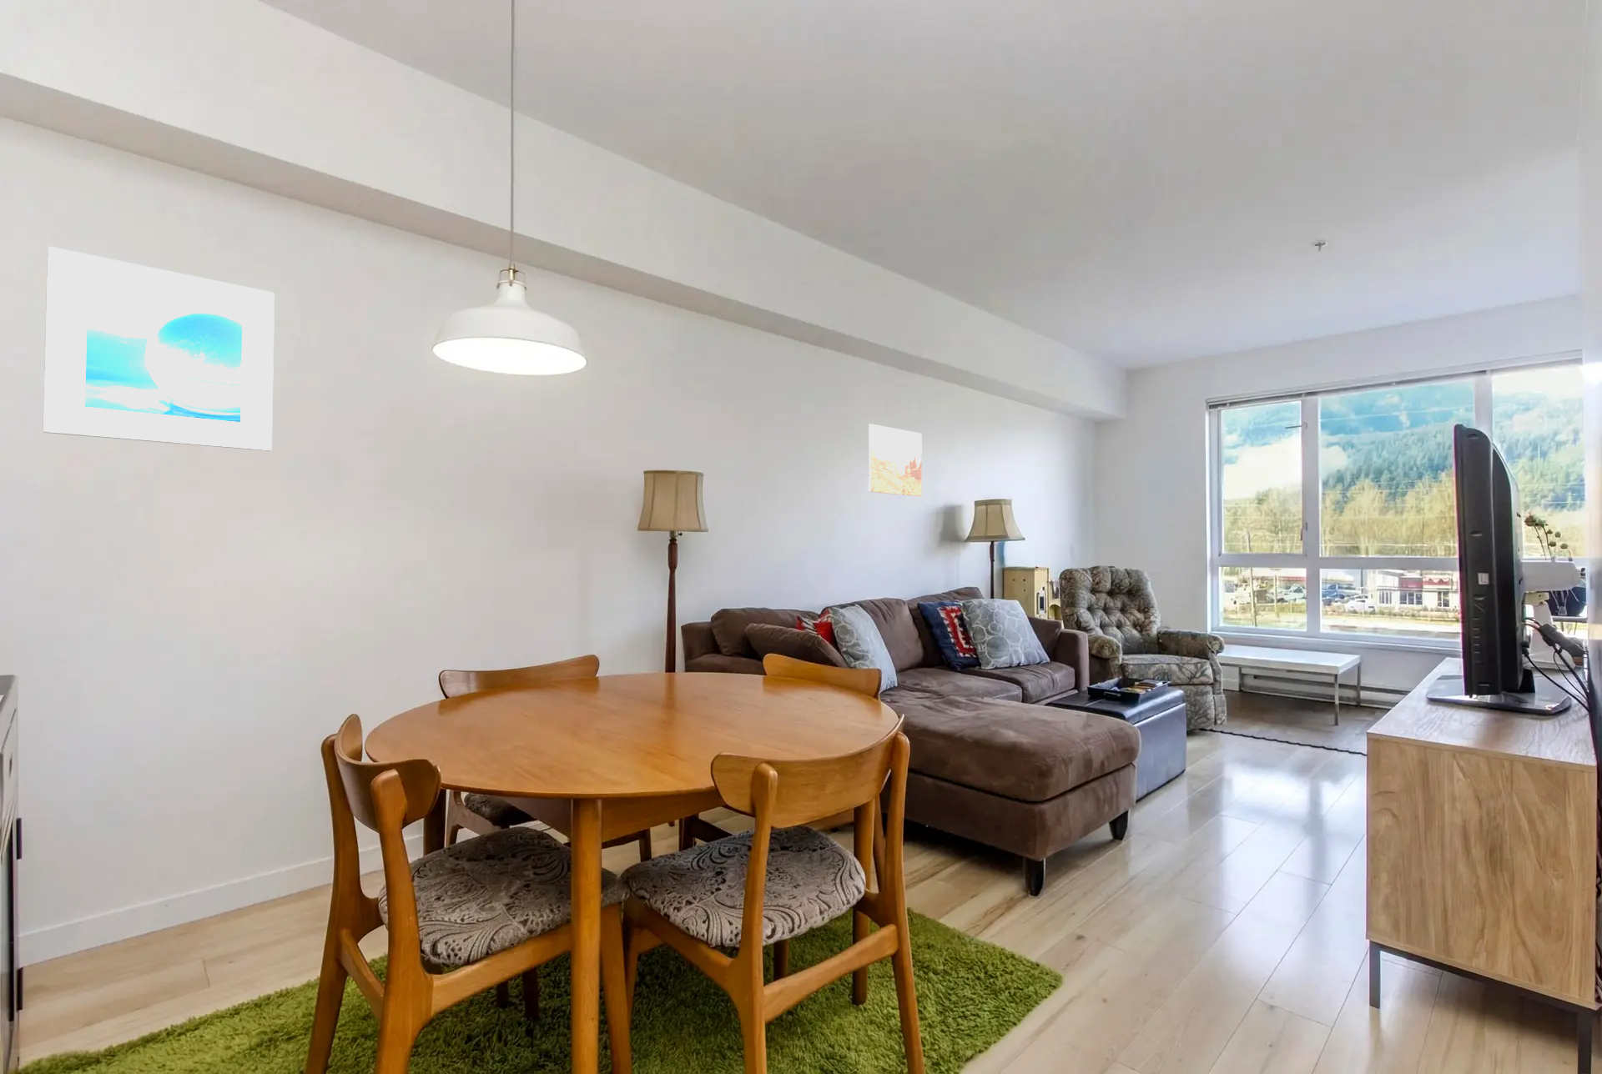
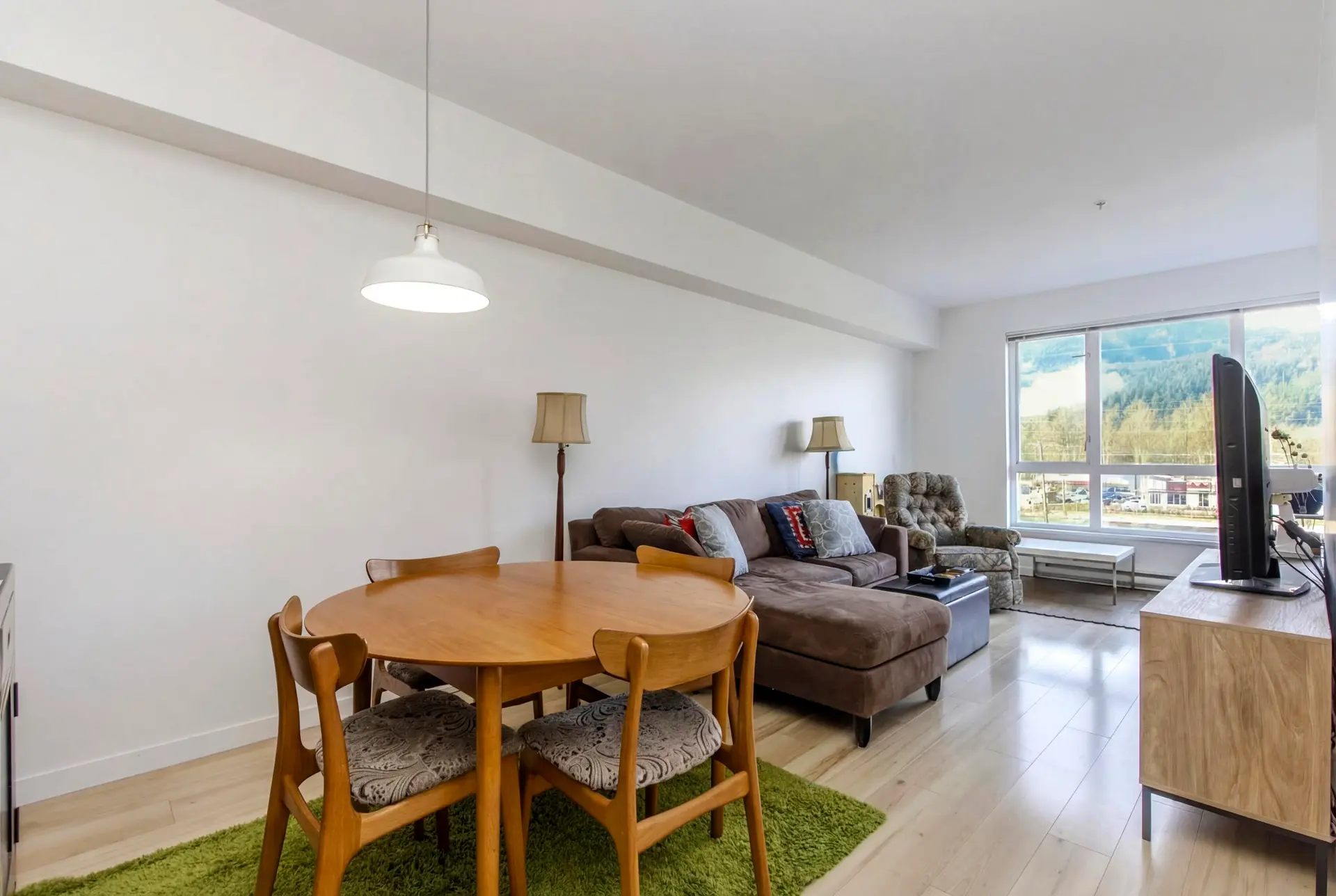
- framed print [42,246,276,452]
- wall art [868,423,923,497]
